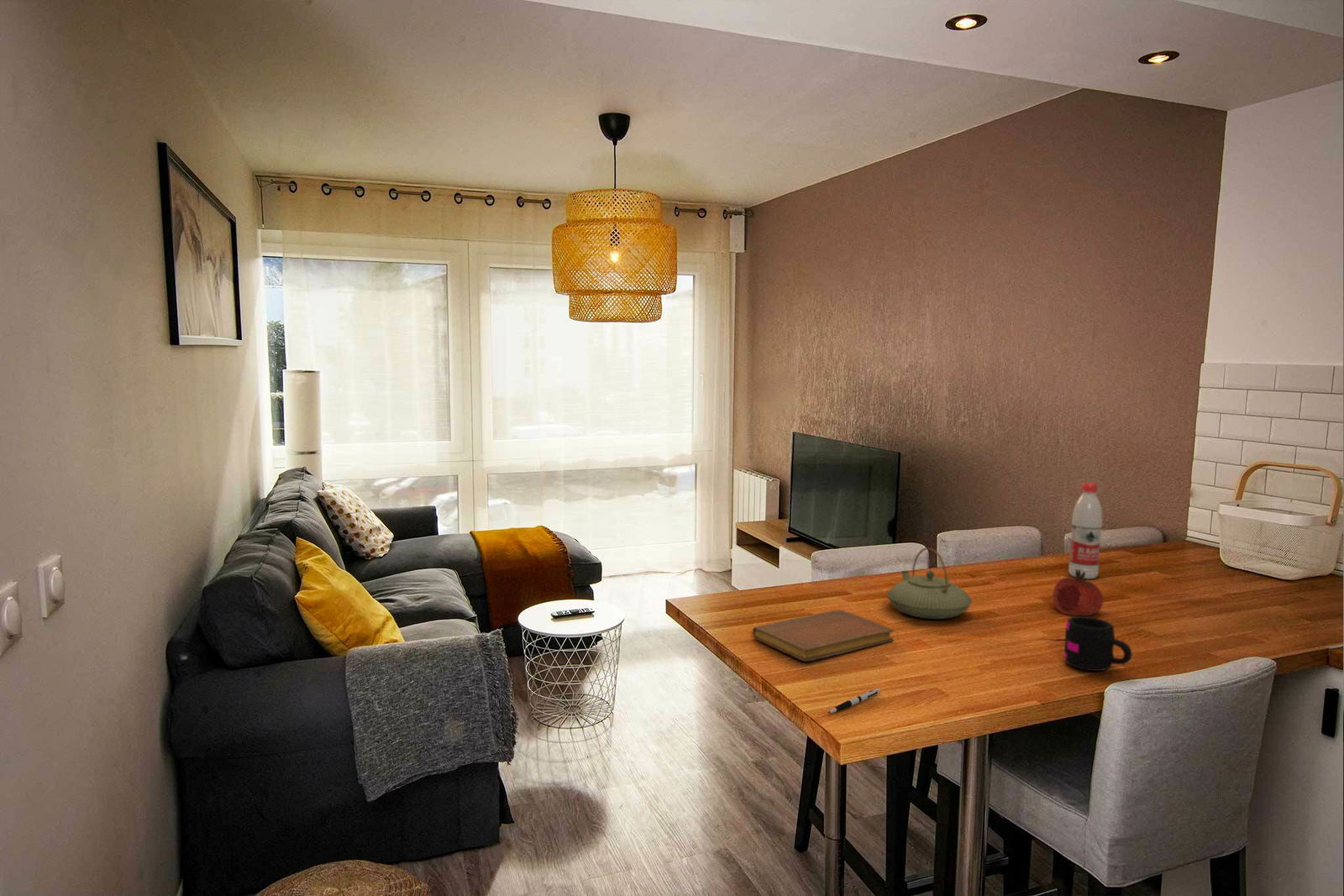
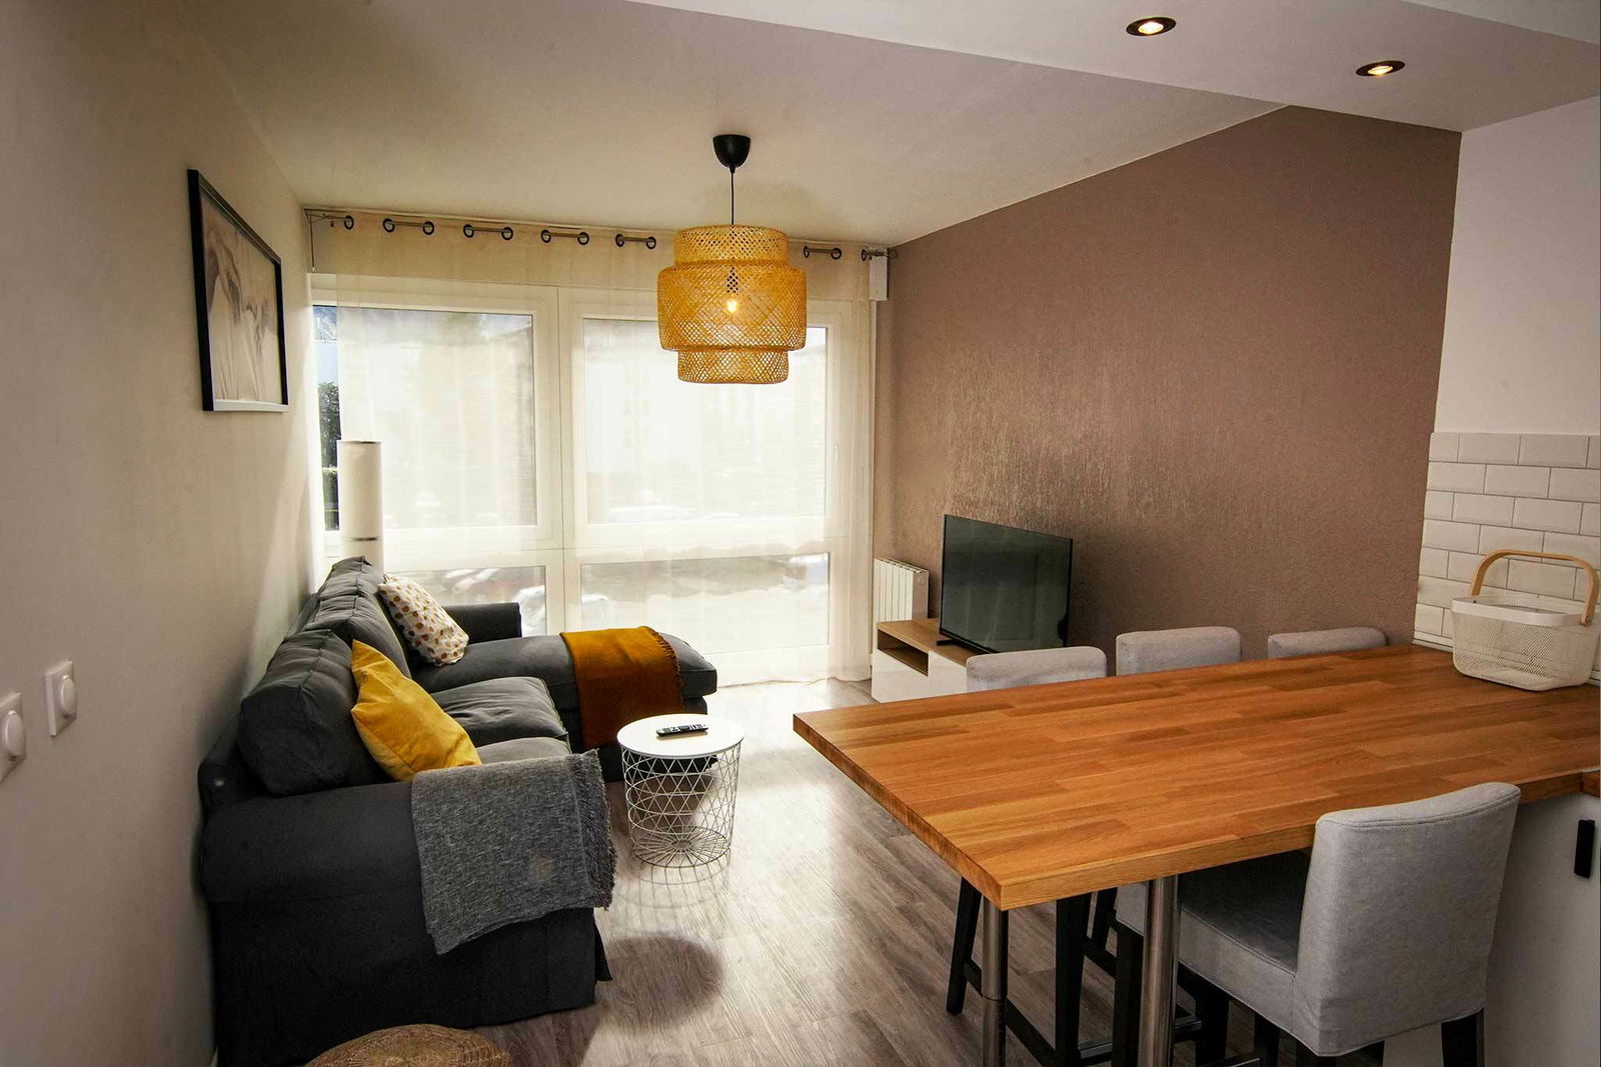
- water bottle [1068,482,1103,580]
- teapot [886,547,973,620]
- mug [1063,616,1133,672]
- fruit [1052,569,1104,616]
- notebook [752,609,895,663]
- pen [827,688,881,714]
